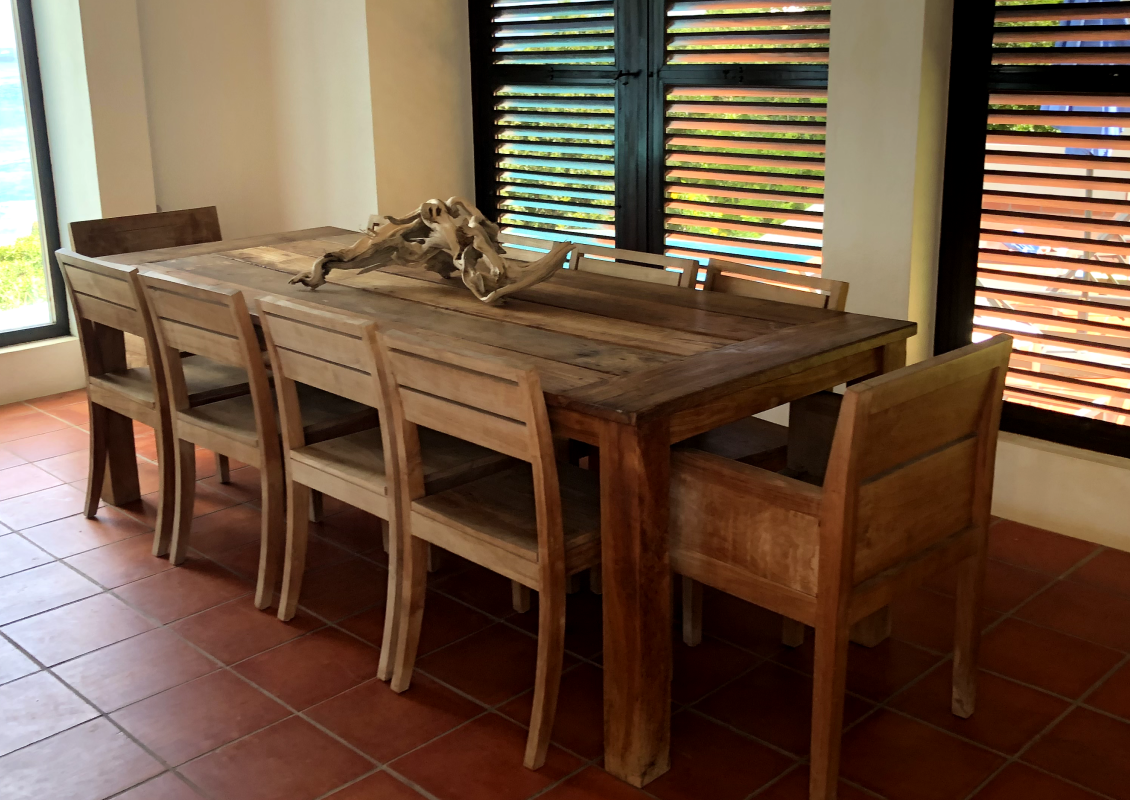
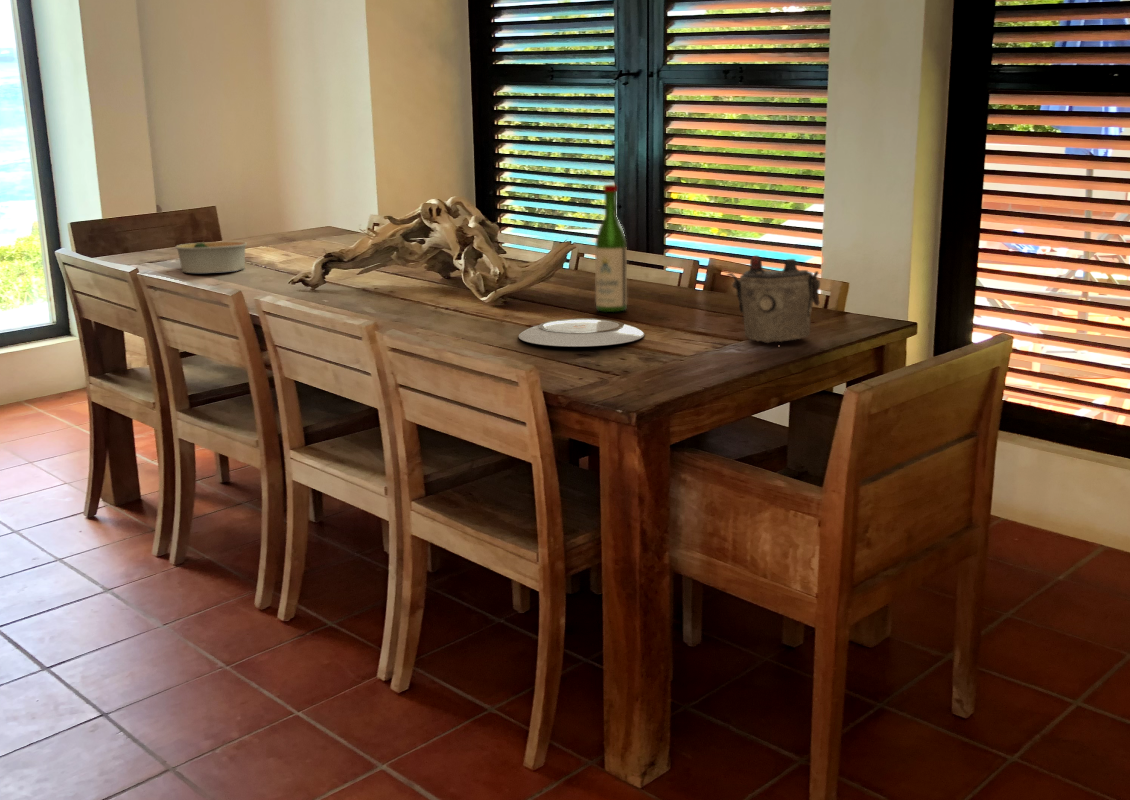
+ wine bottle [594,184,628,313]
+ teapot [726,255,821,344]
+ plate [518,318,645,348]
+ bowl [174,241,248,274]
